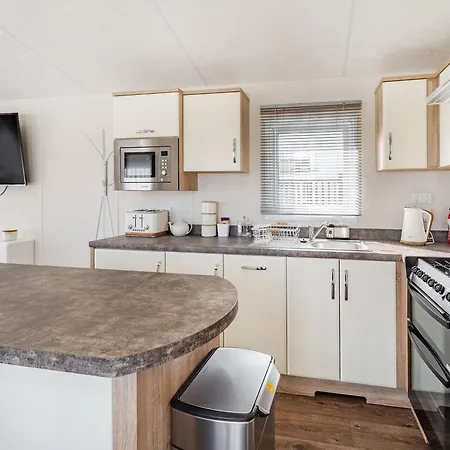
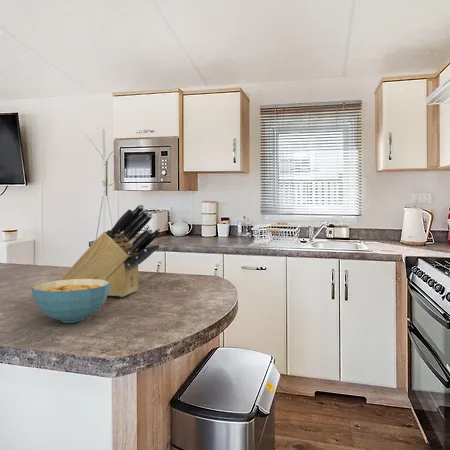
+ knife block [60,204,162,298]
+ cereal bowl [31,279,110,324]
